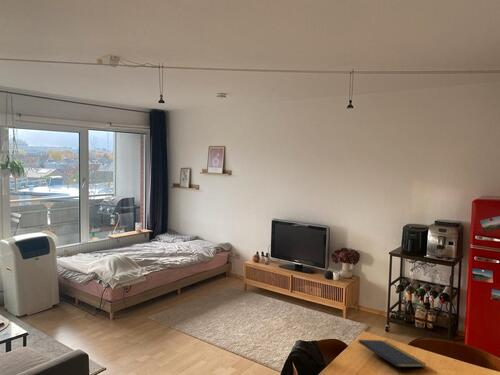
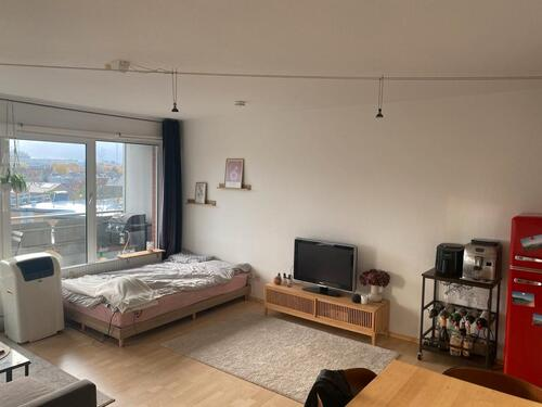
- notepad [357,339,427,375]
